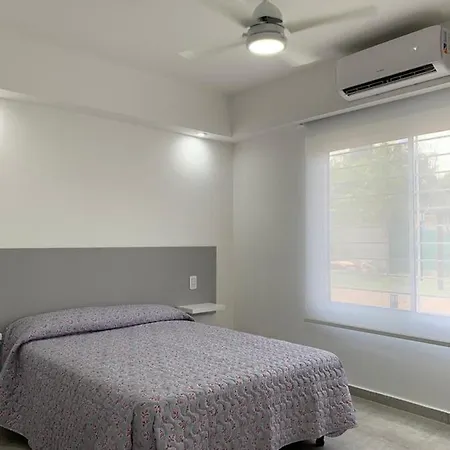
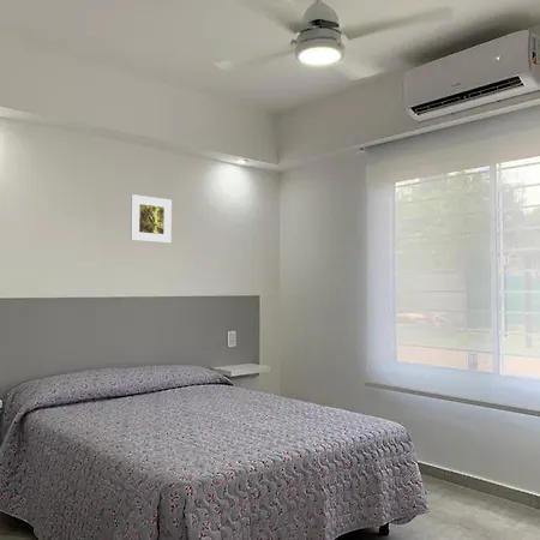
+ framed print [130,193,173,244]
